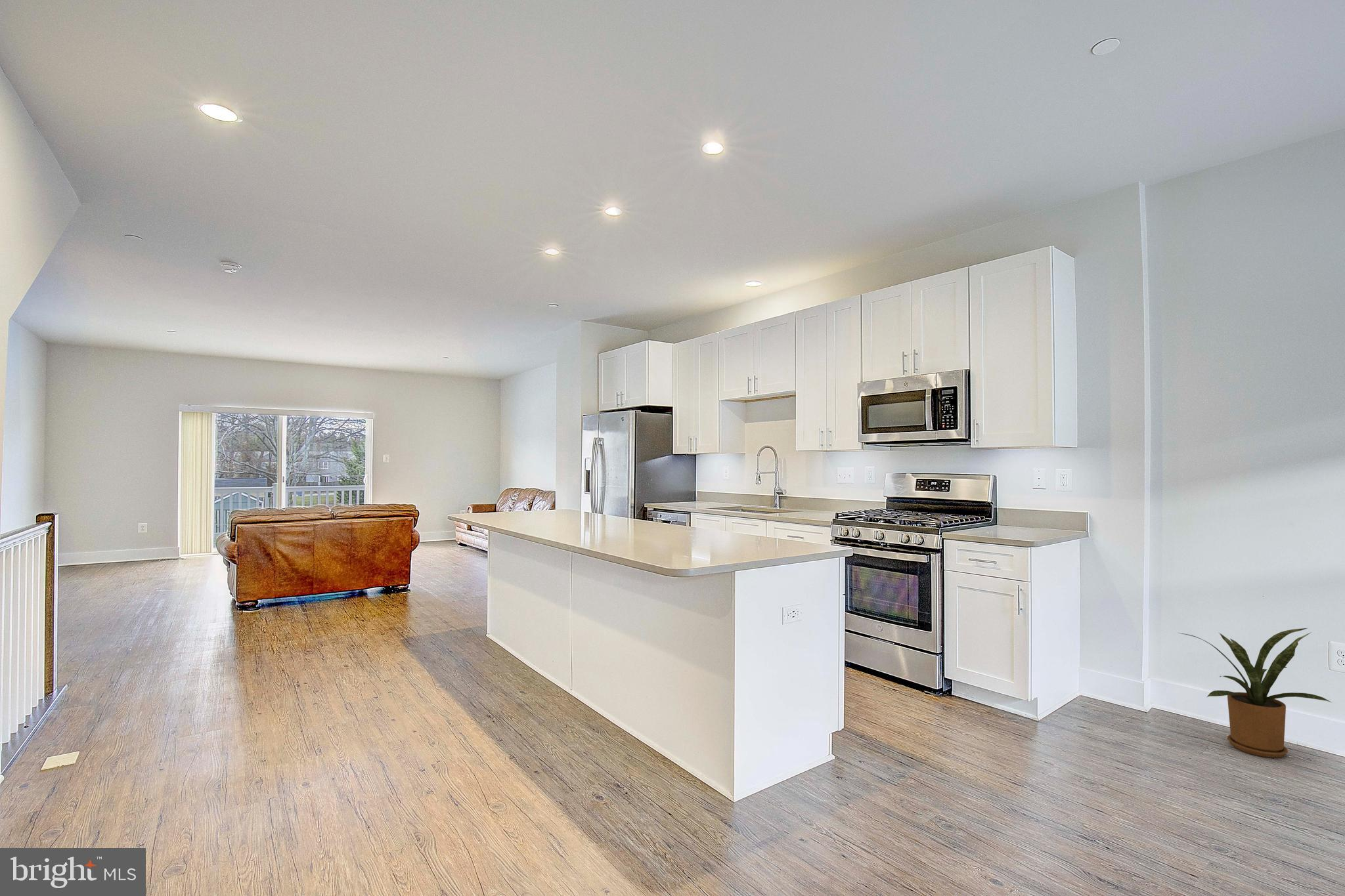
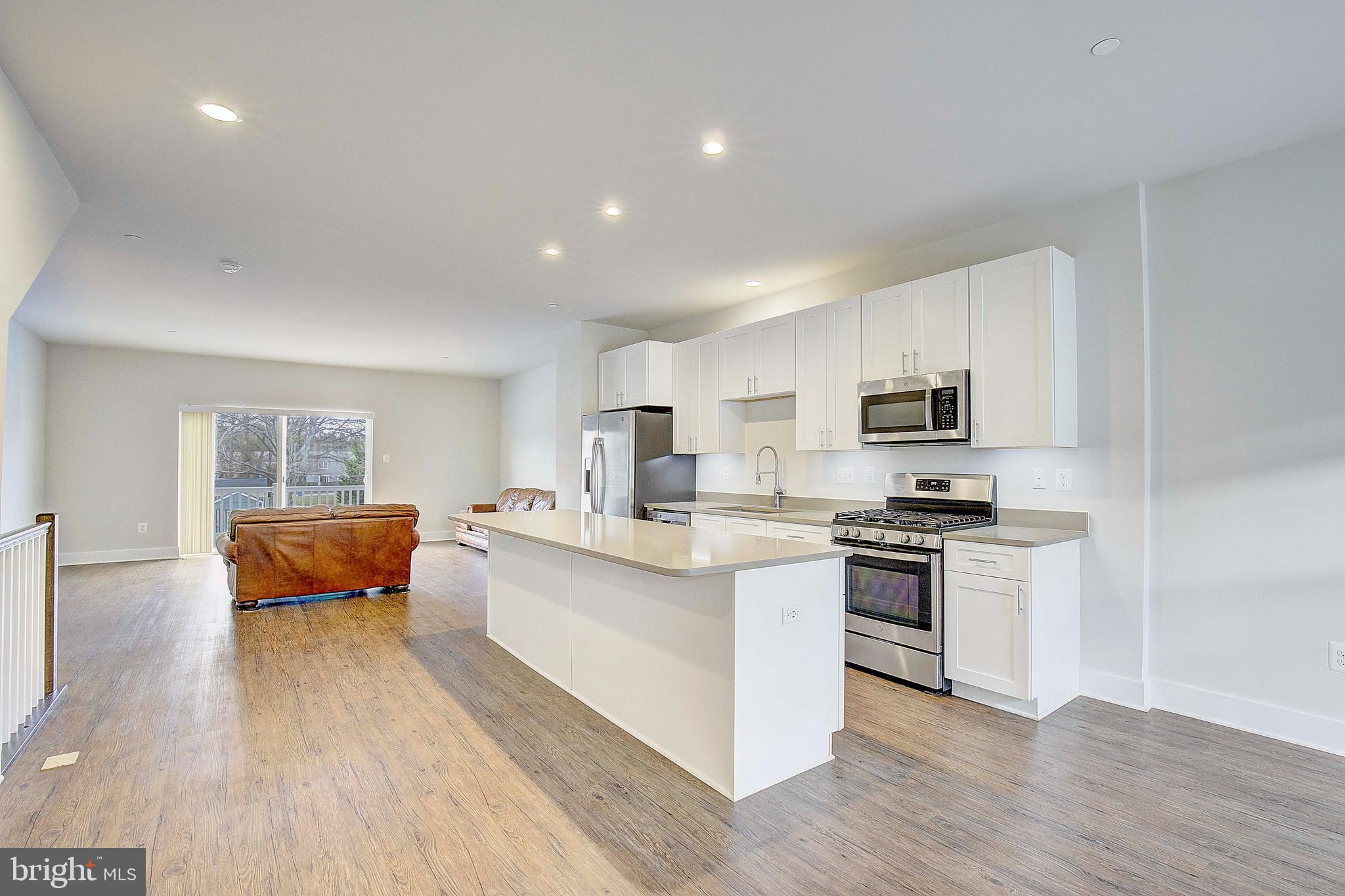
- house plant [1178,628,1332,758]
